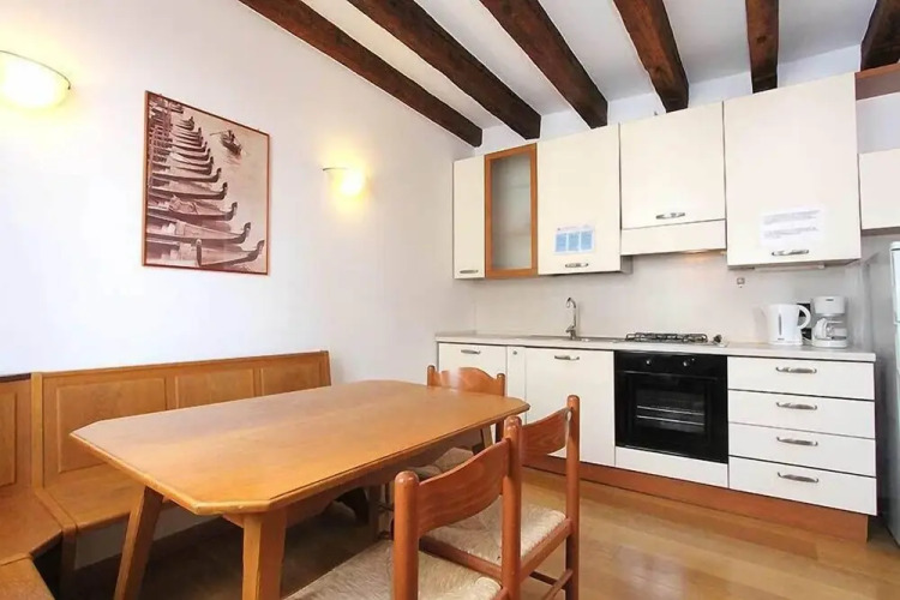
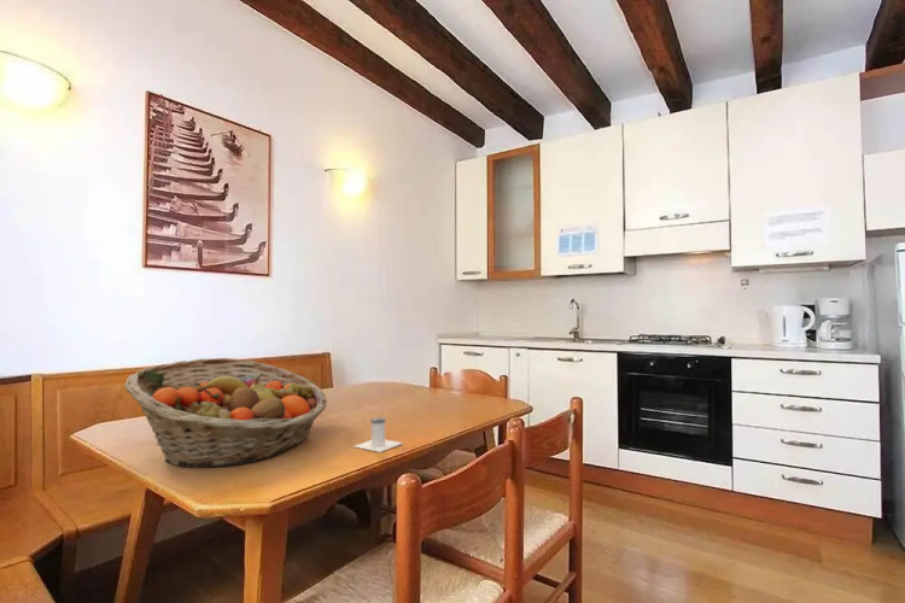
+ fruit basket [123,357,328,469]
+ salt shaker [354,416,404,453]
